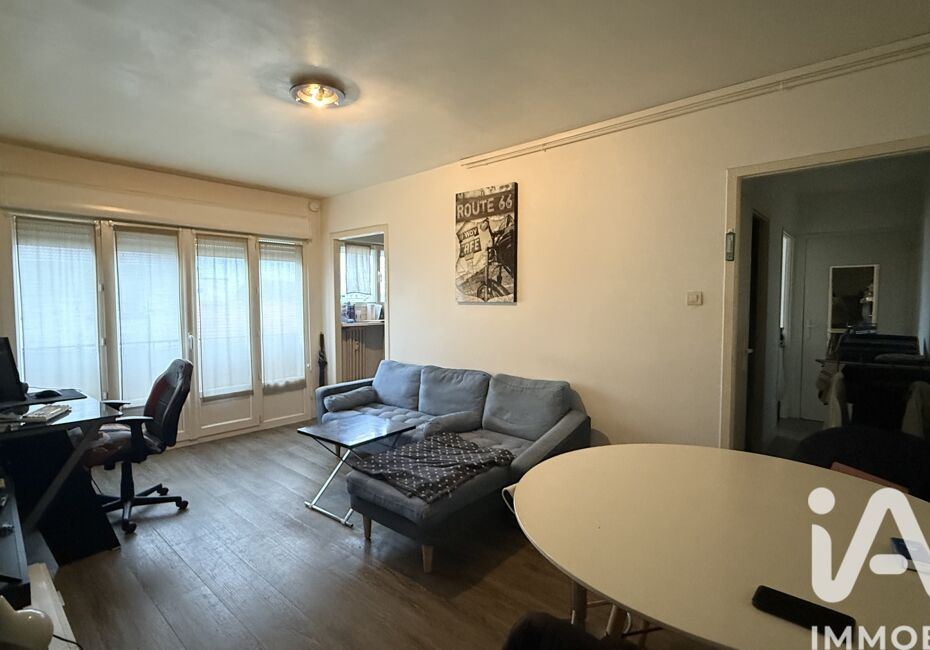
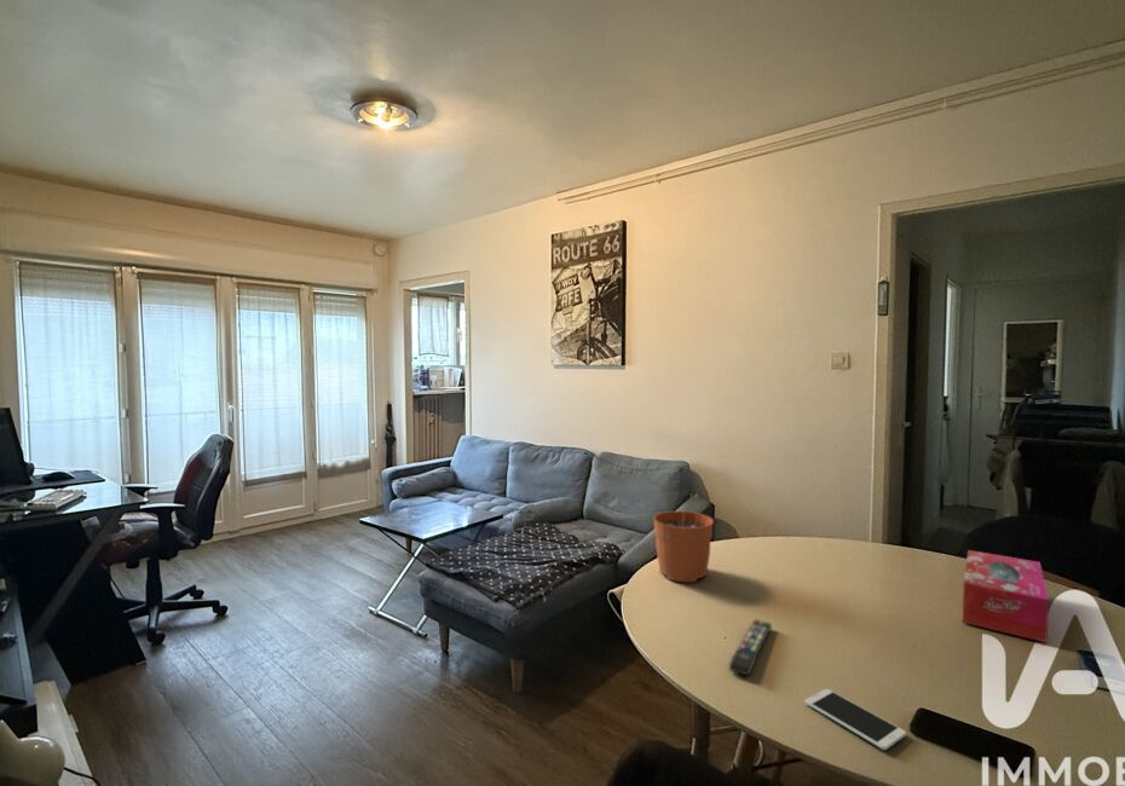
+ smartphone [804,688,908,751]
+ tissue box [962,549,1050,645]
+ plant pot [652,492,715,583]
+ remote control [728,618,773,677]
